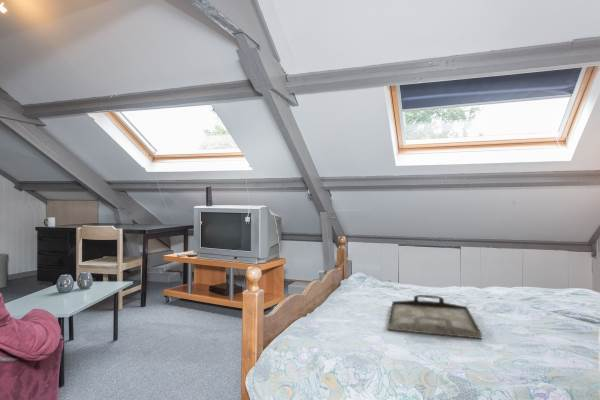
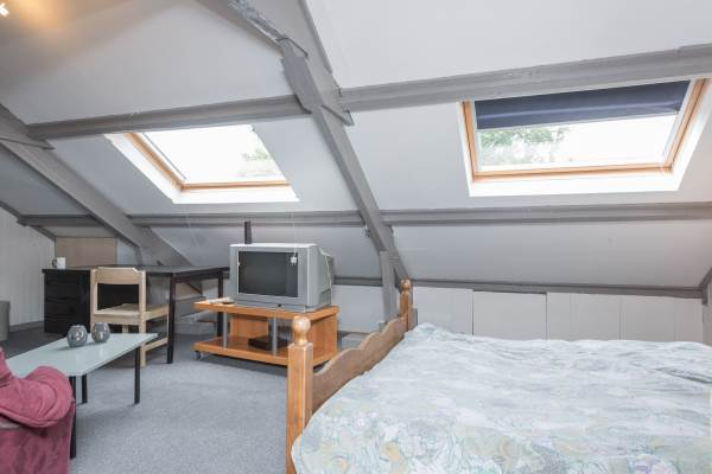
- serving tray [386,294,483,340]
